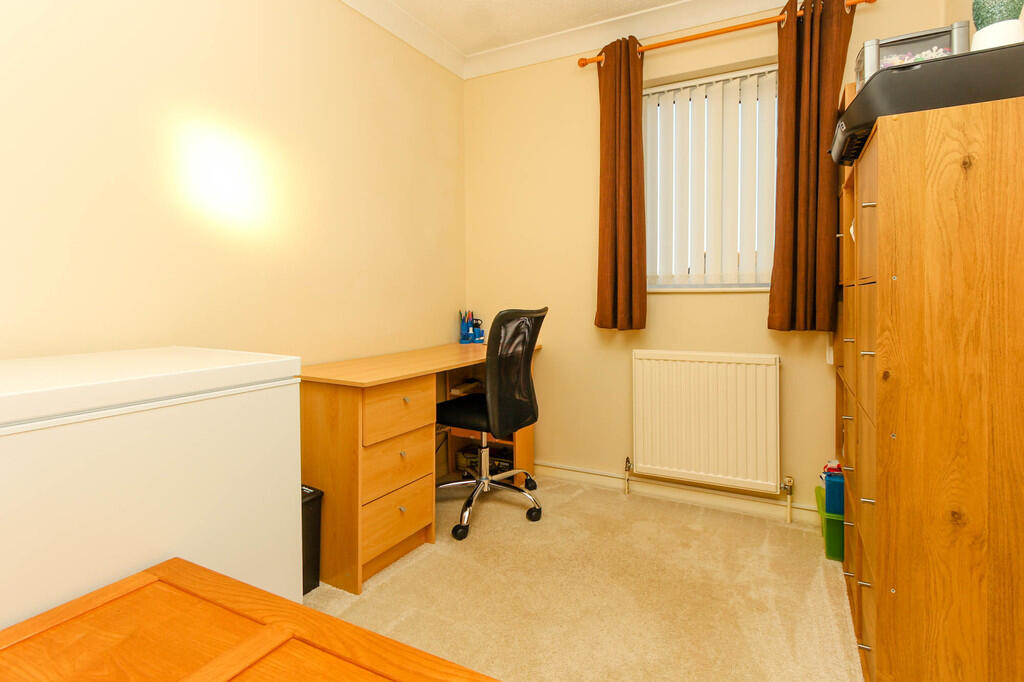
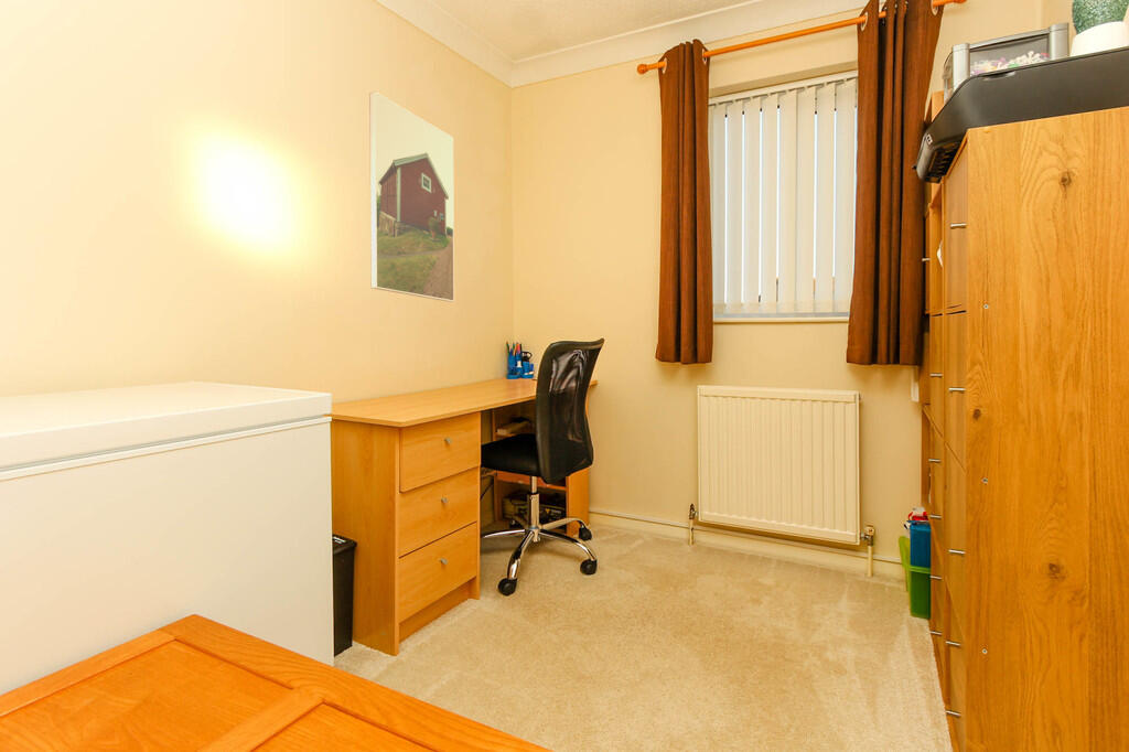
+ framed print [368,90,455,303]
